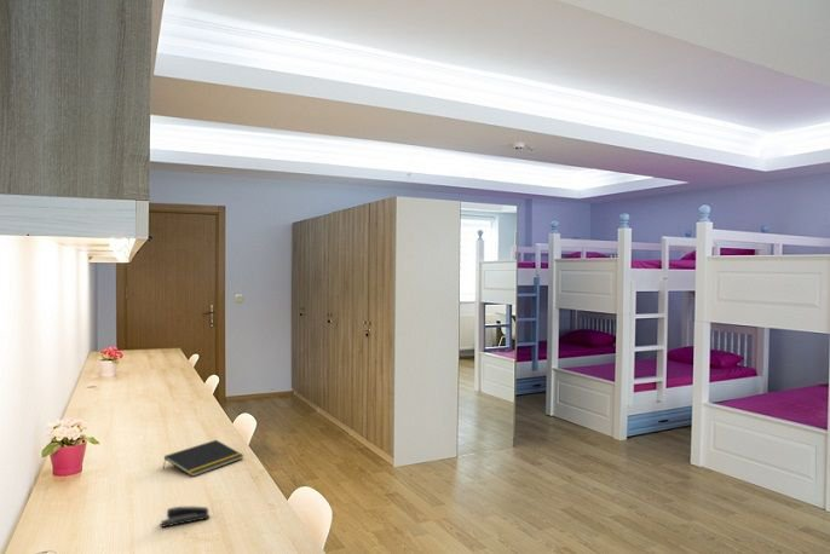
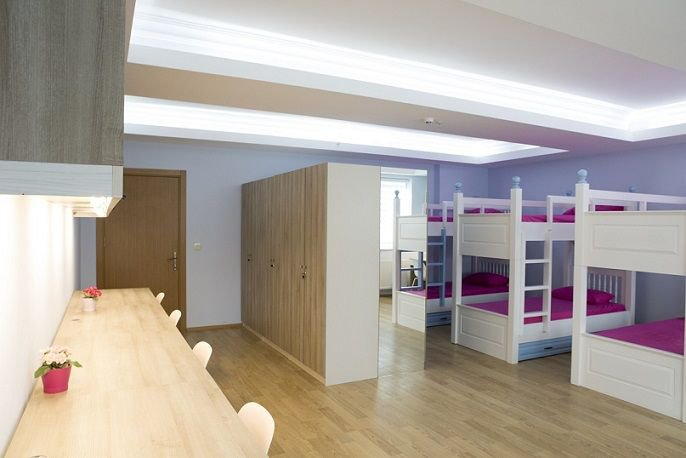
- notepad [162,439,244,478]
- stapler [160,506,211,529]
